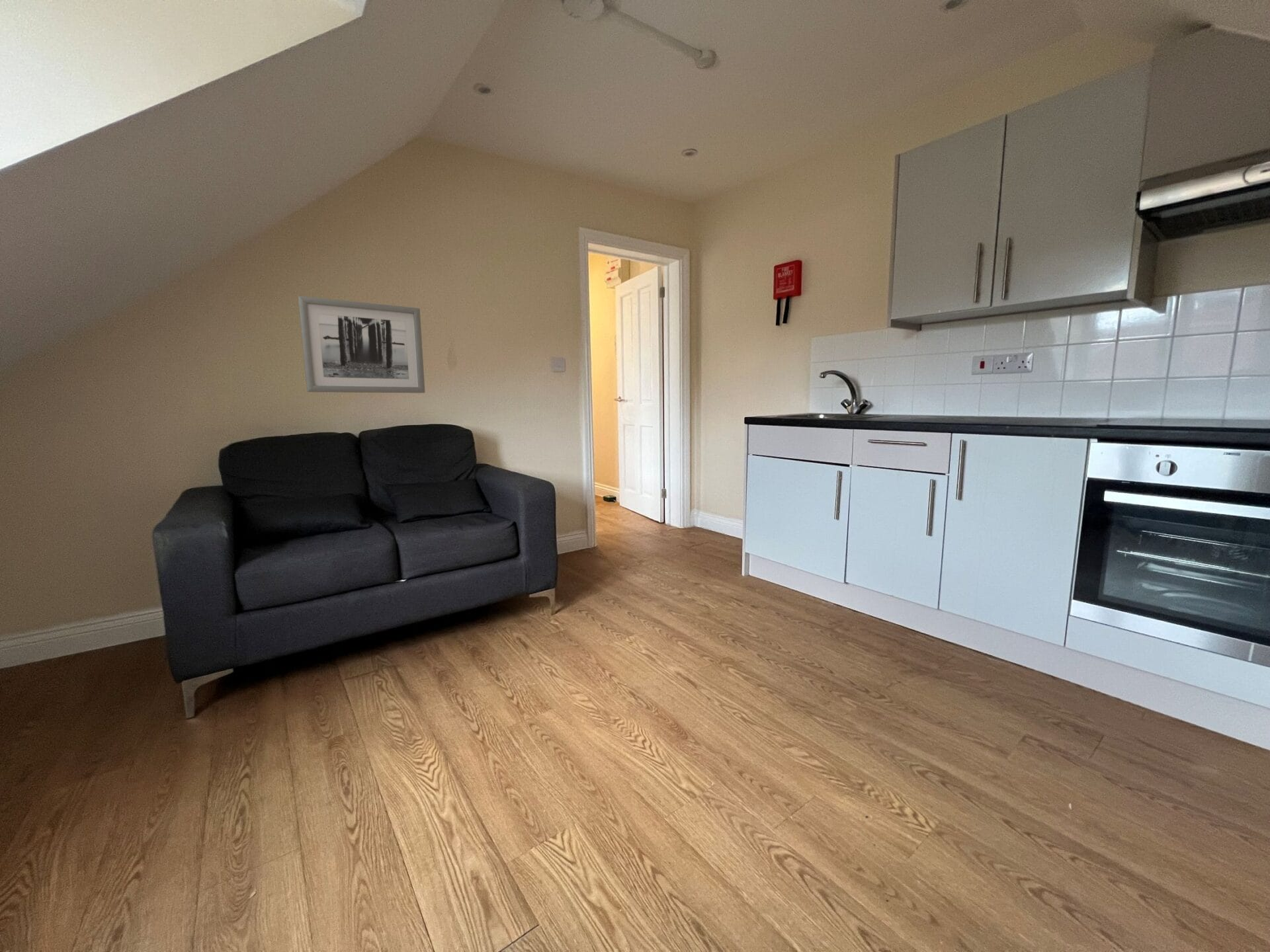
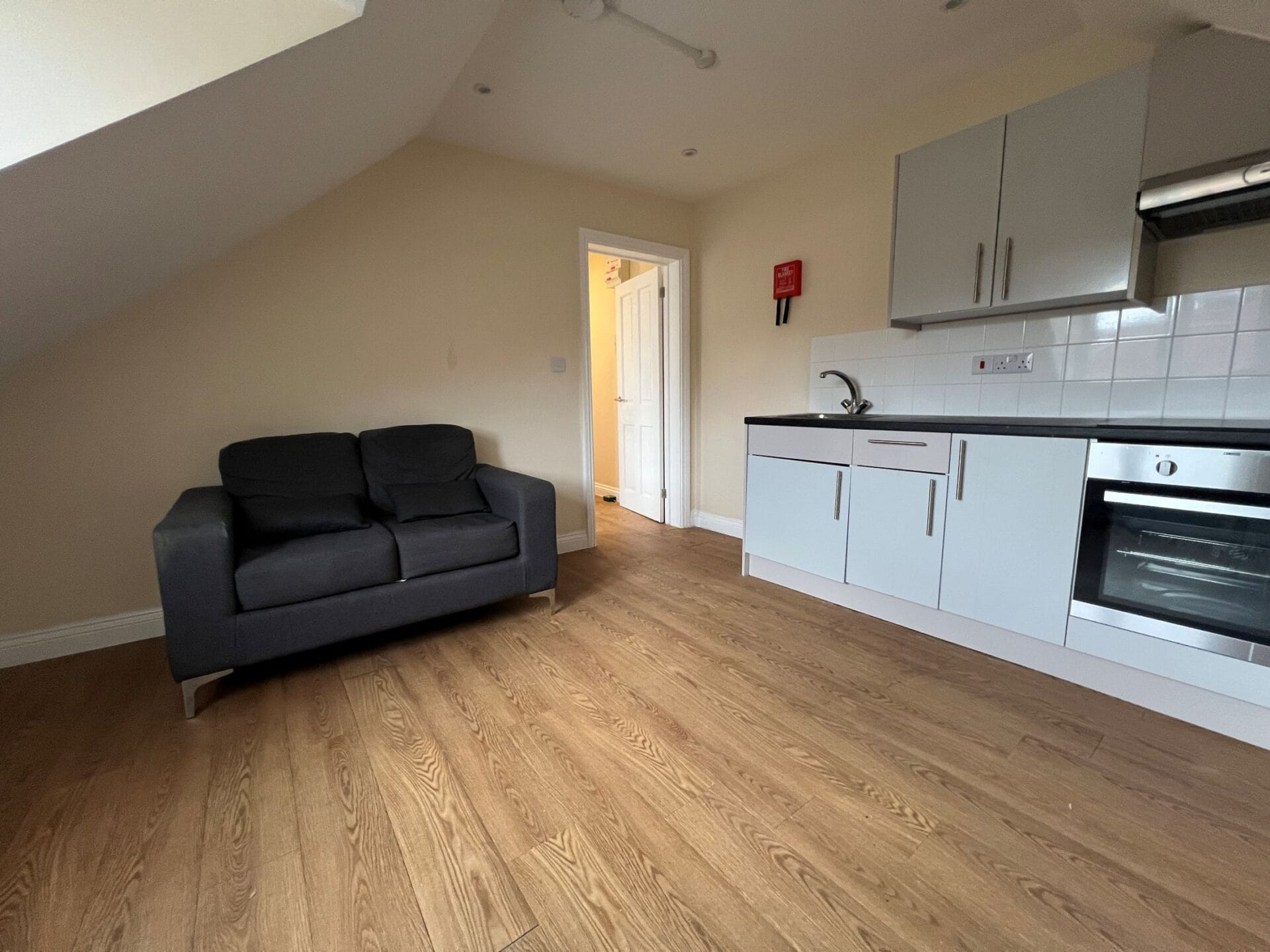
- wall art [298,296,426,393]
